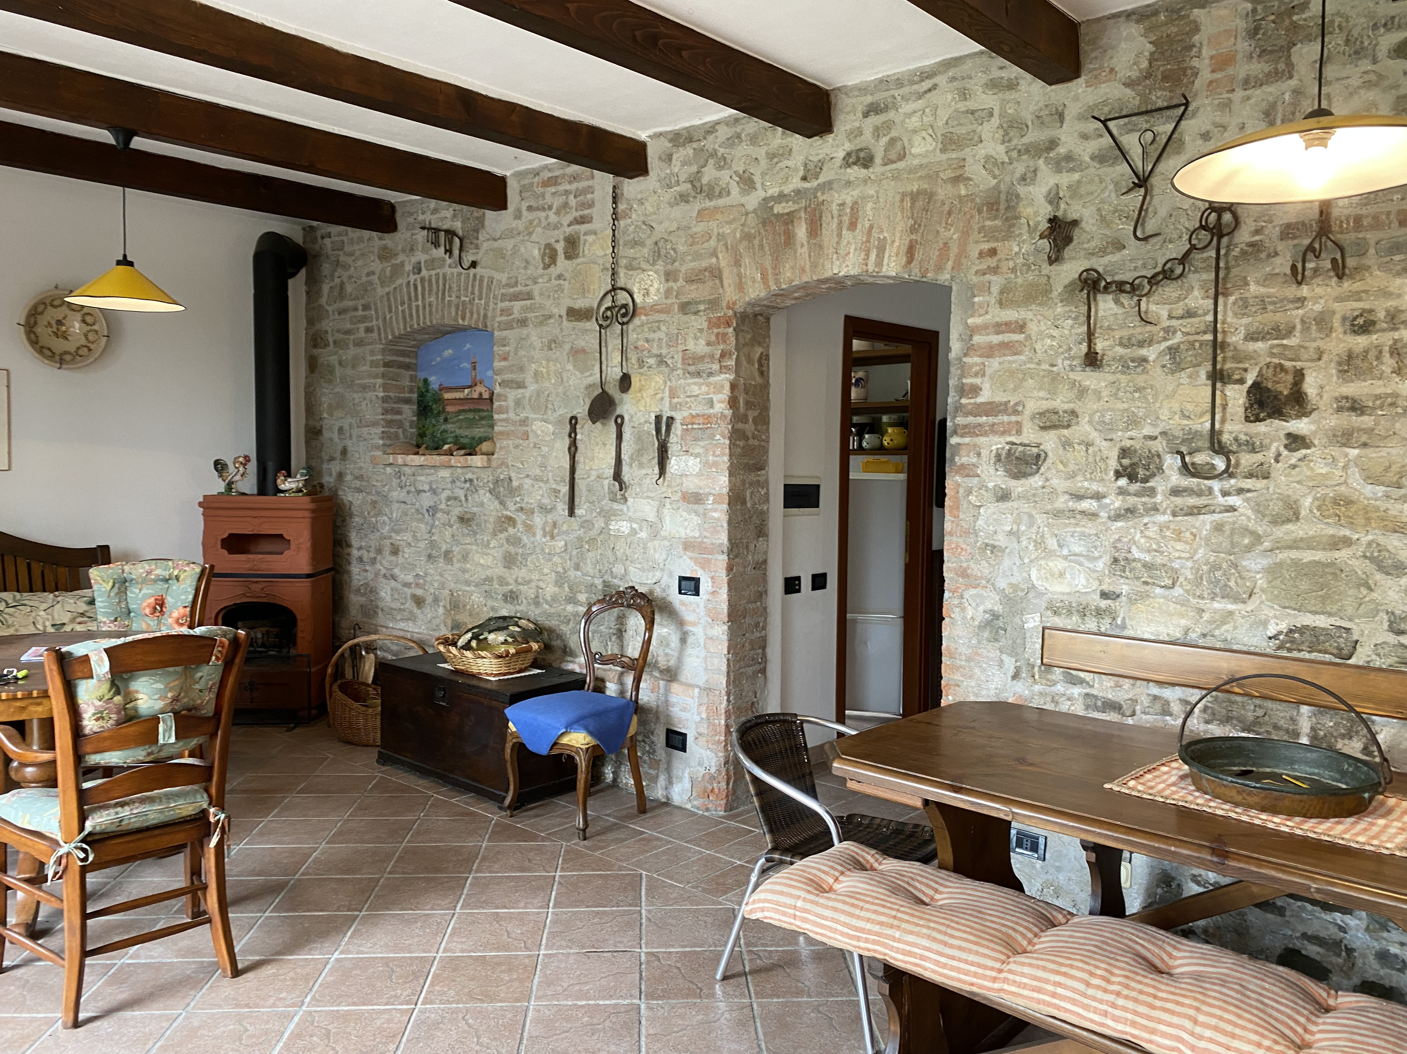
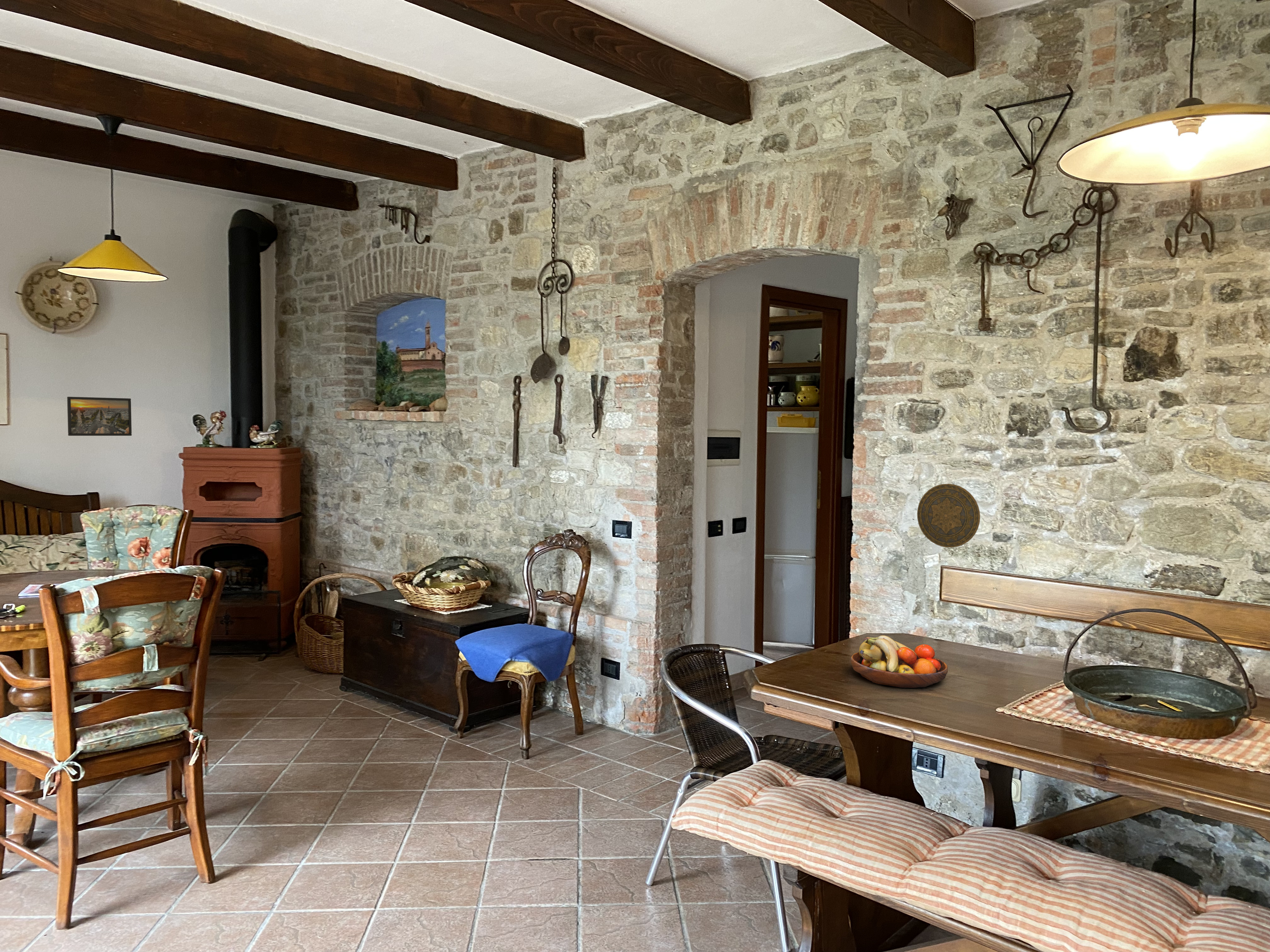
+ decorative plate [917,483,981,548]
+ fruit bowl [850,635,948,688]
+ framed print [67,396,132,436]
